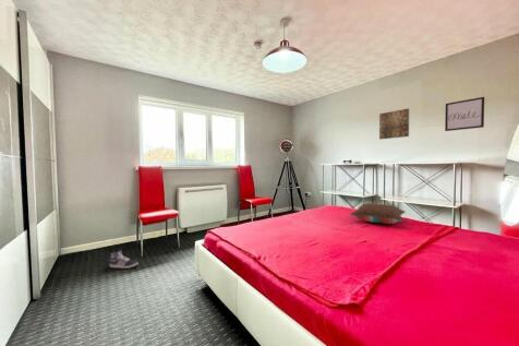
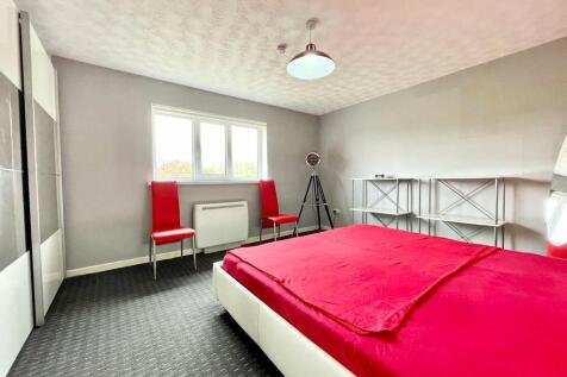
- wall art [378,107,410,141]
- pillow [349,202,407,225]
- sneaker [109,249,140,270]
- wall art [444,96,485,132]
